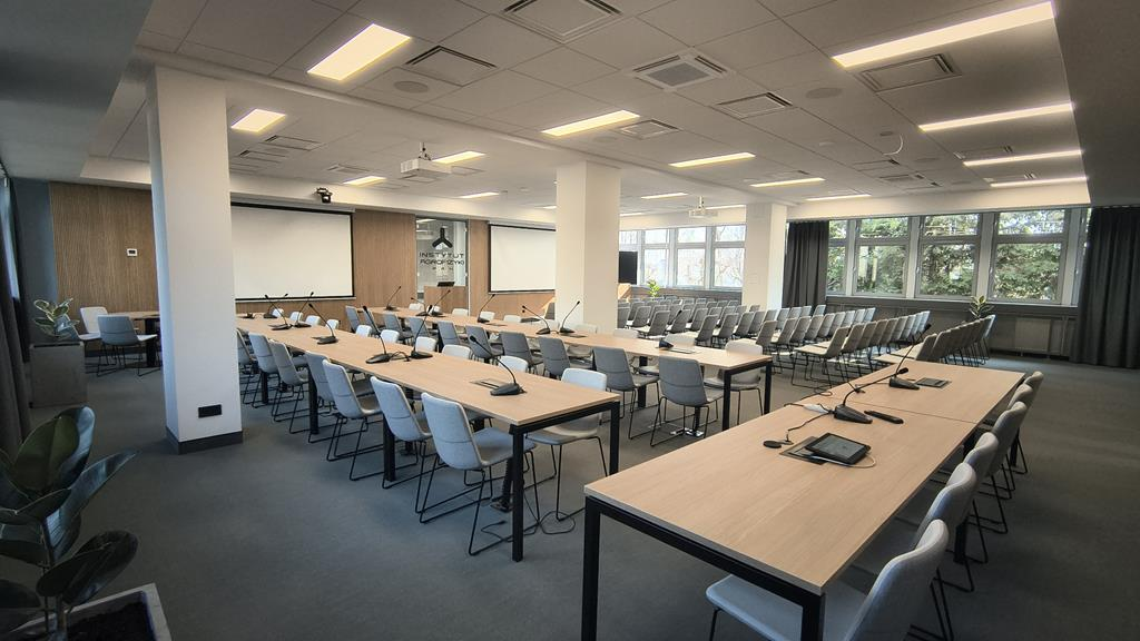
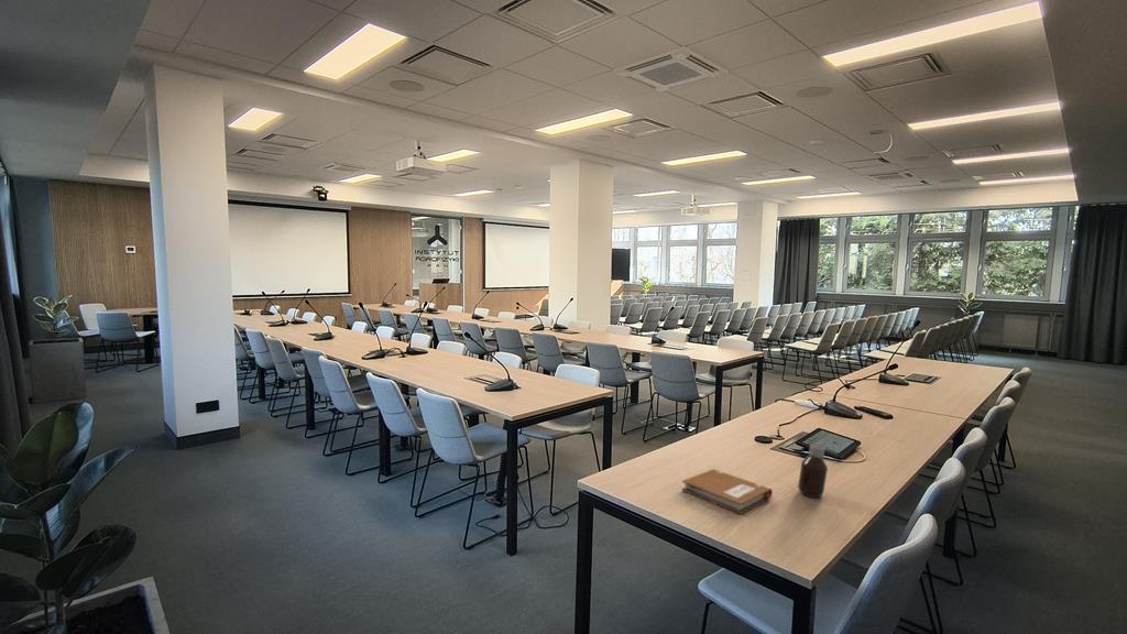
+ bottle [797,442,829,499]
+ notebook [681,468,774,515]
